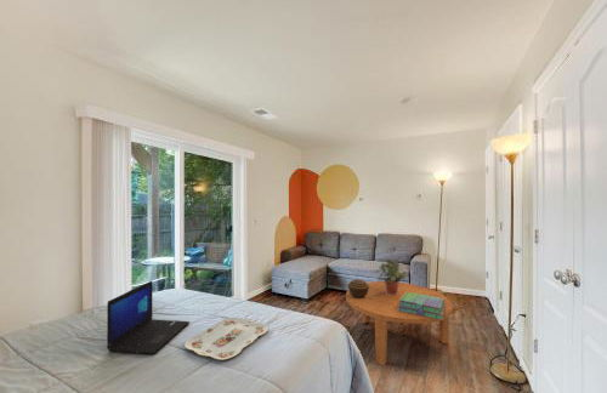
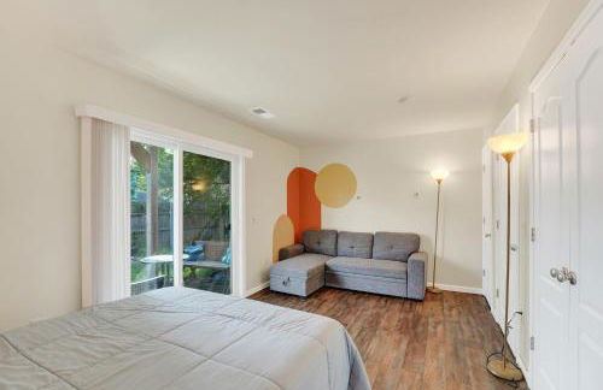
- decorative container [347,278,369,298]
- serving tray [183,317,270,361]
- potted plant [374,257,408,295]
- stack of books [398,292,446,320]
- coffee table [345,280,454,366]
- laptop [106,280,191,355]
